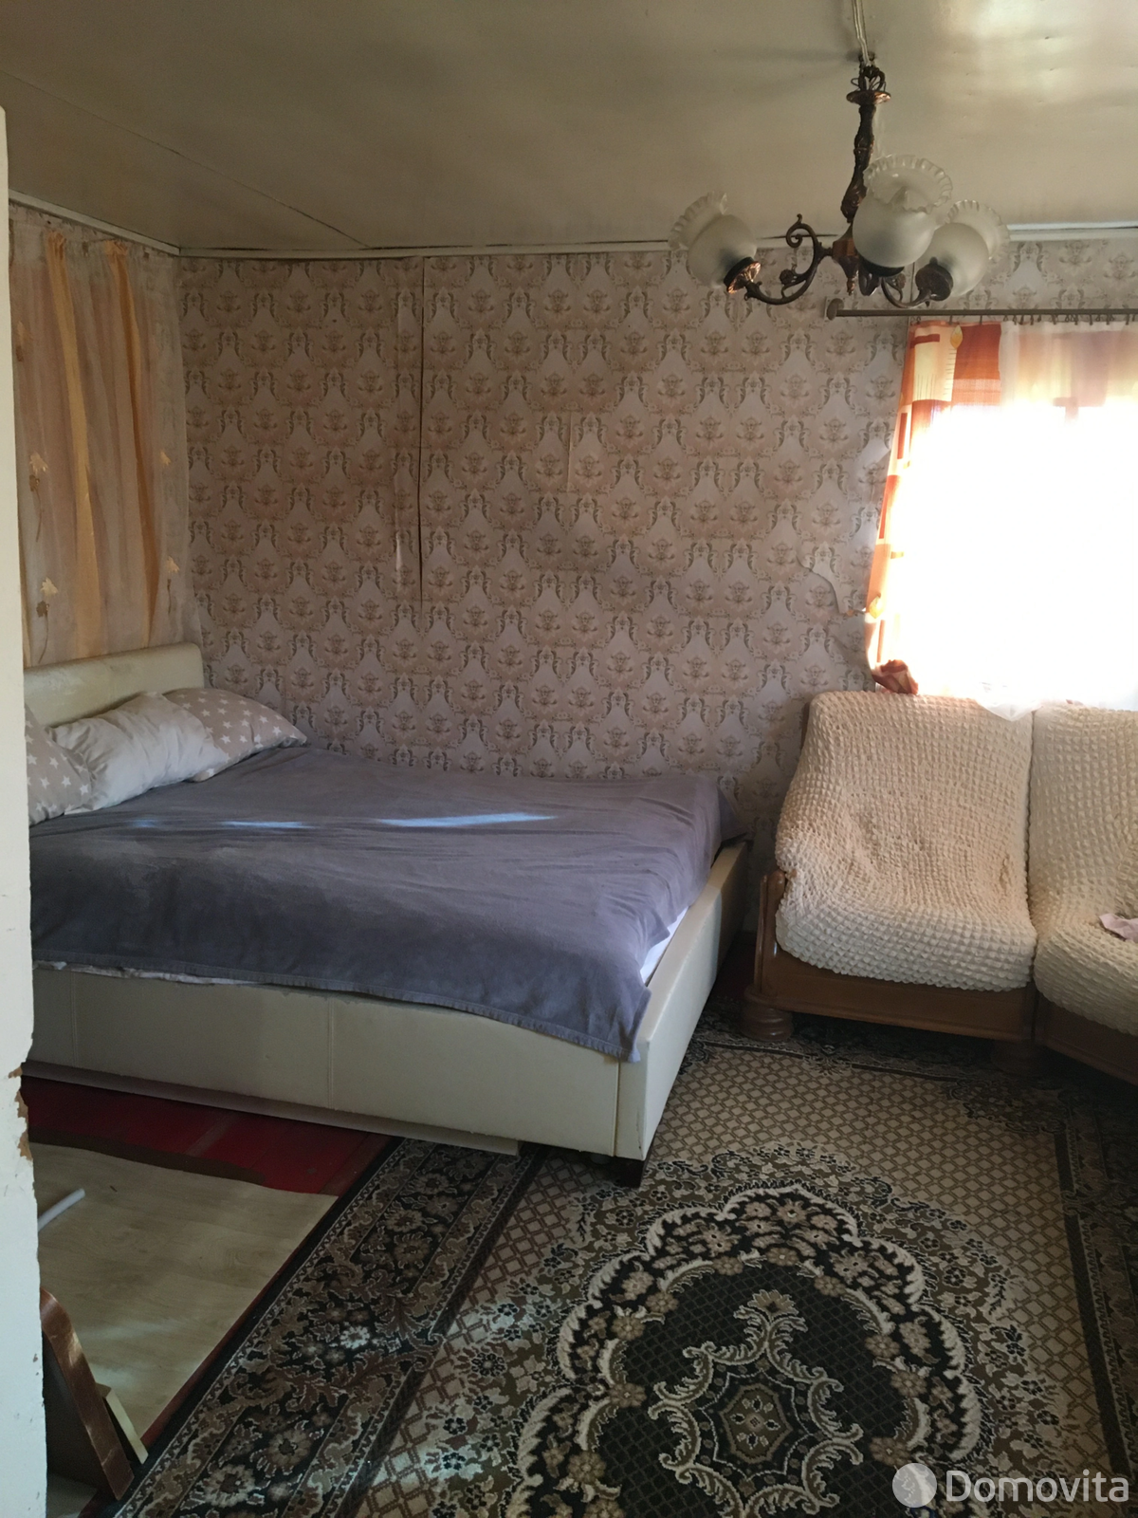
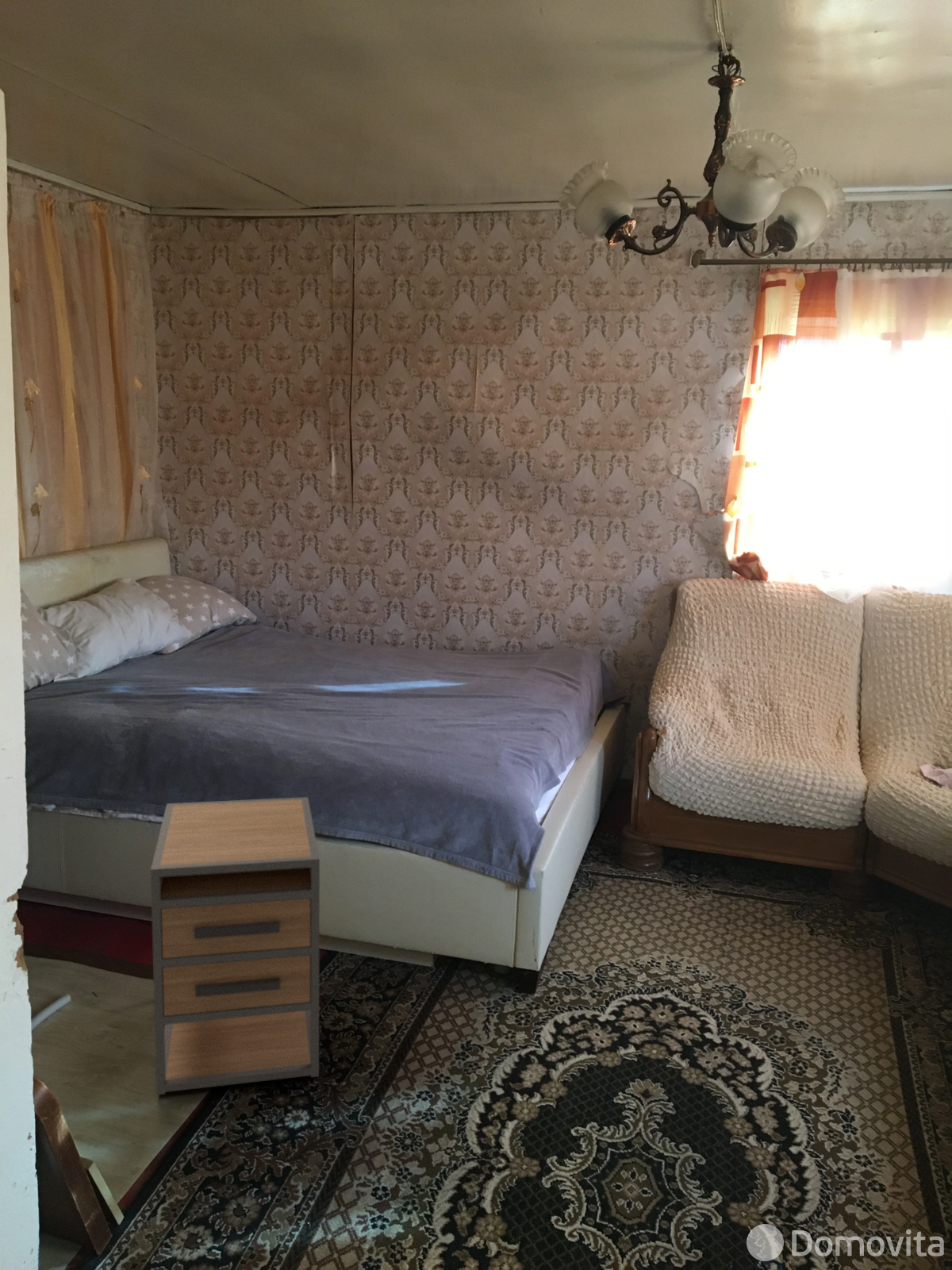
+ nightstand [150,796,321,1095]
